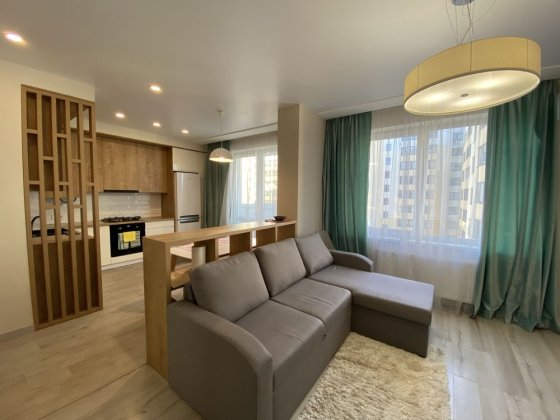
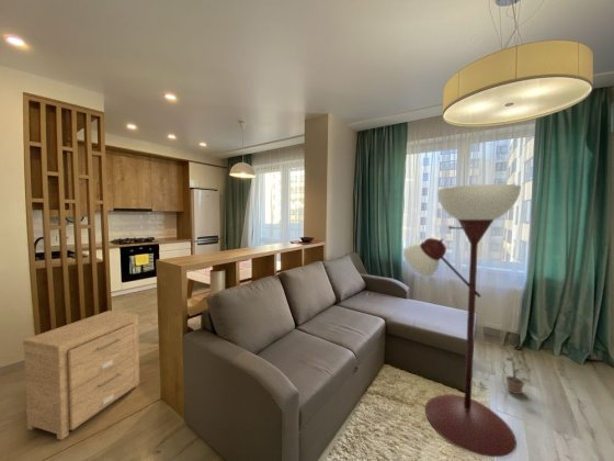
+ side table [22,310,140,441]
+ floor lamp [402,183,522,458]
+ potted plant [501,346,532,395]
